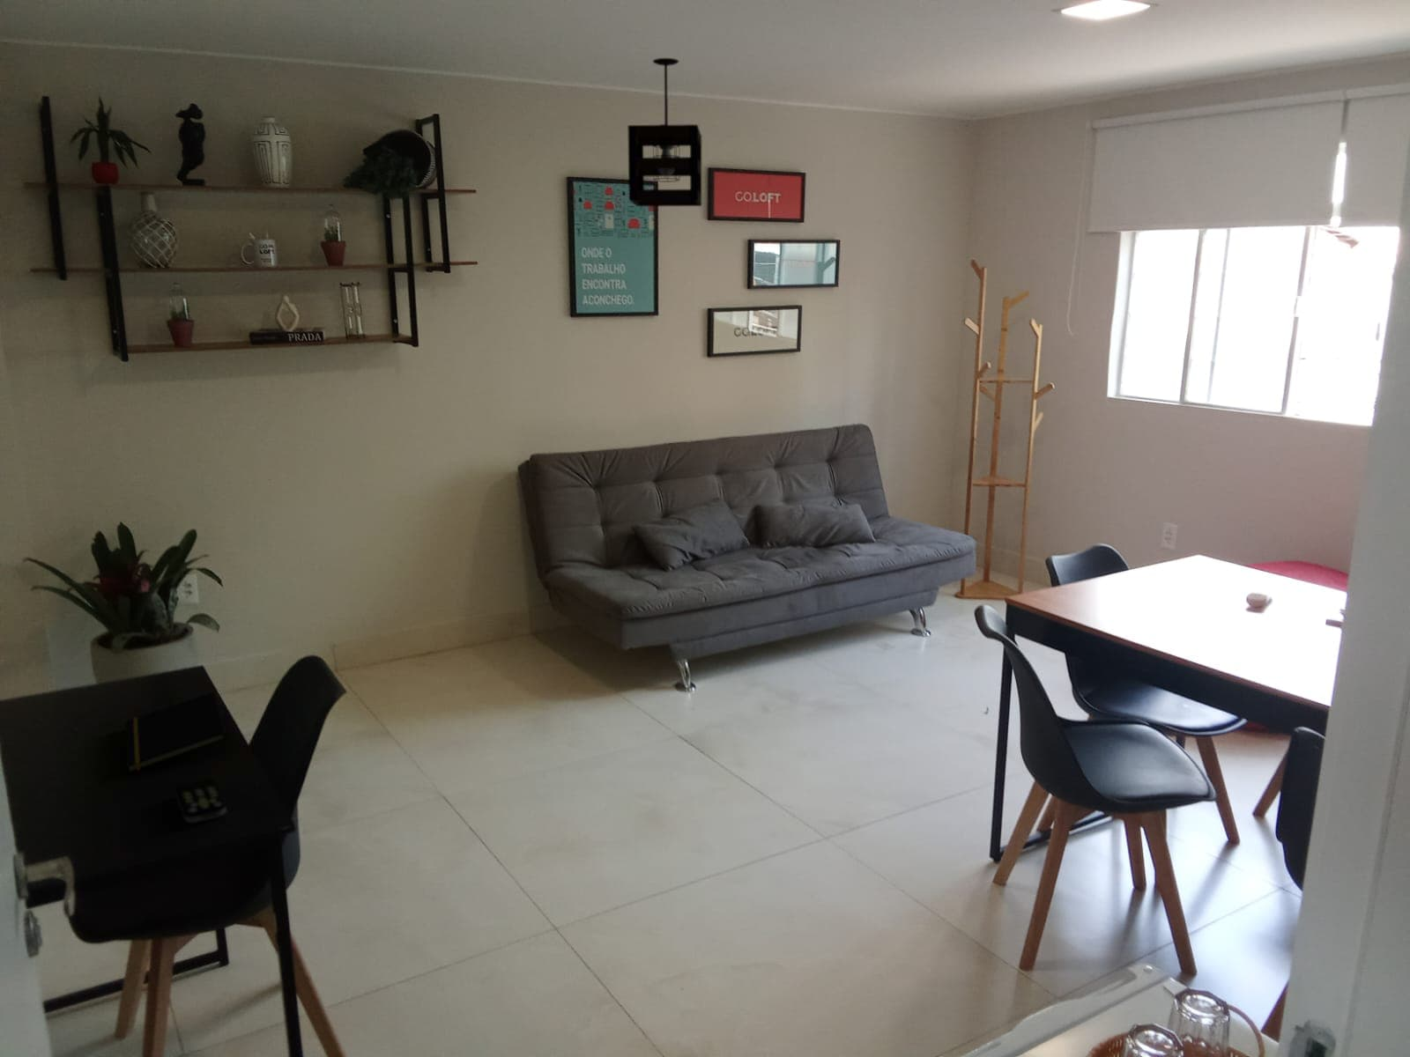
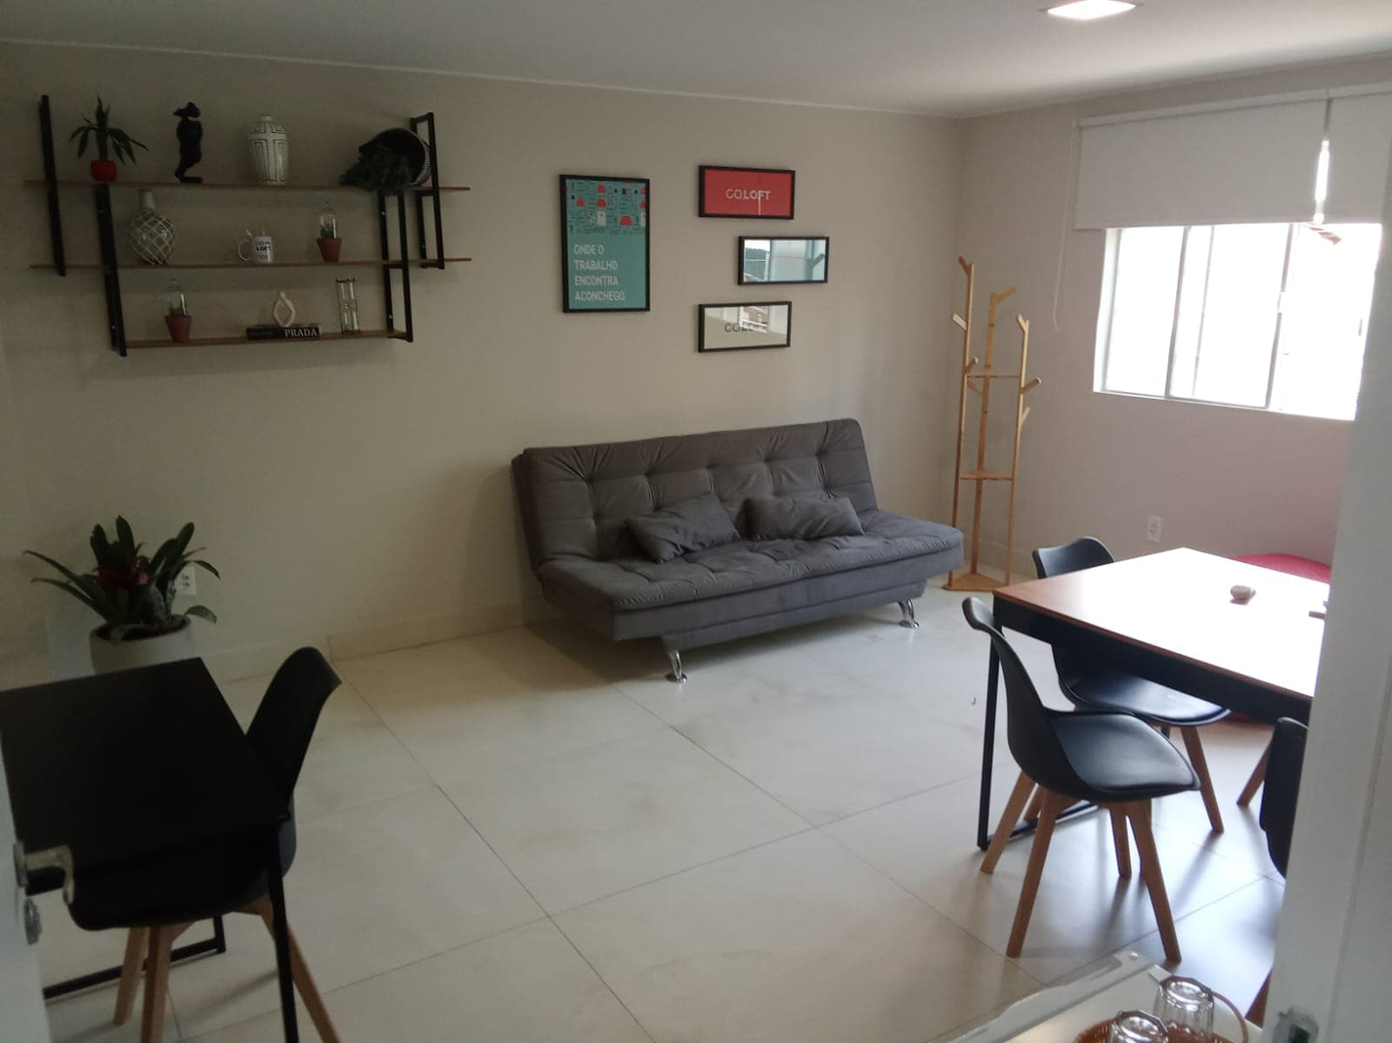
- remote control [175,778,228,824]
- notepad [124,692,228,774]
- pendant light [626,58,703,207]
